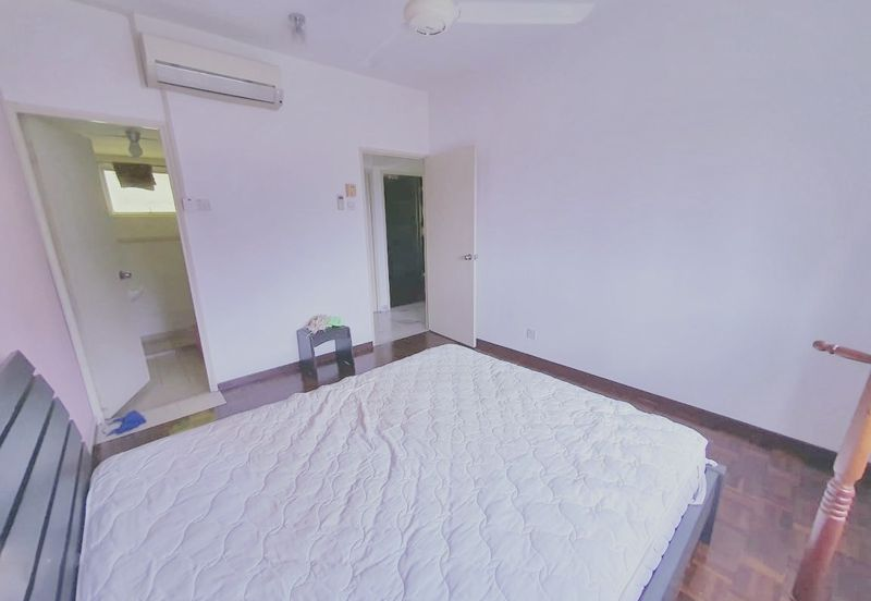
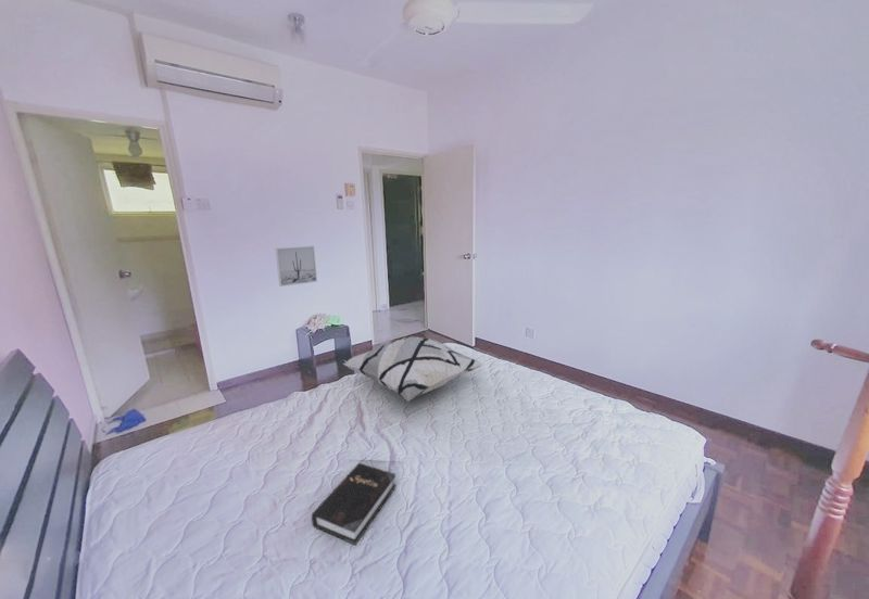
+ decorative pillow [341,335,484,402]
+ wall art [274,245,318,288]
+ hardback book [311,462,396,546]
